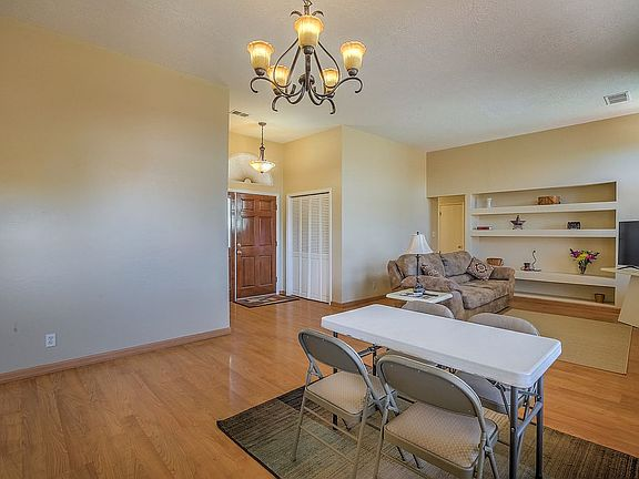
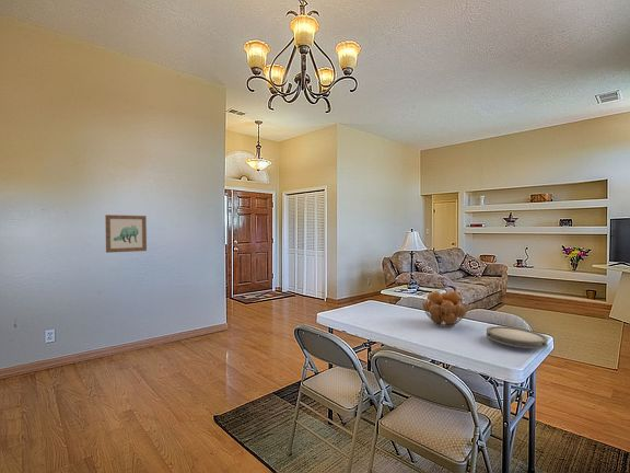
+ wall art [104,214,148,254]
+ plate [486,325,549,349]
+ fruit basket [420,290,470,328]
